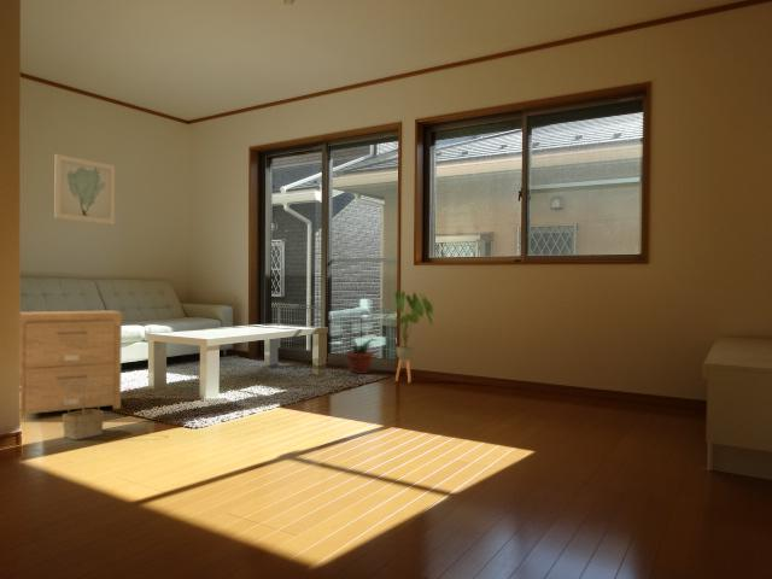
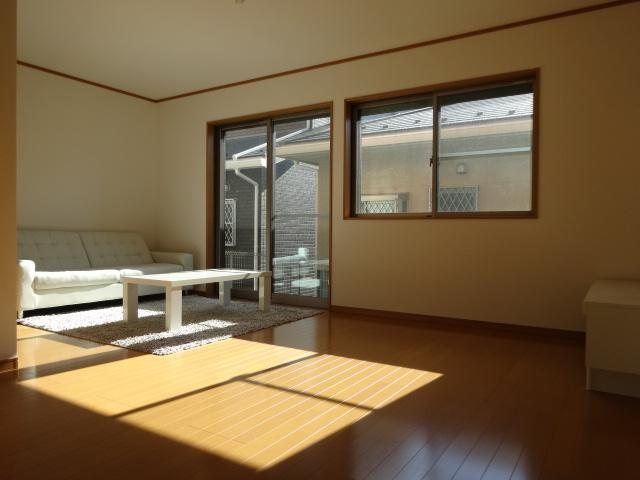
- side table [18,310,123,420]
- basket [62,378,105,441]
- house plant [379,290,434,384]
- wall art [53,153,116,226]
- potted plant [340,335,379,375]
